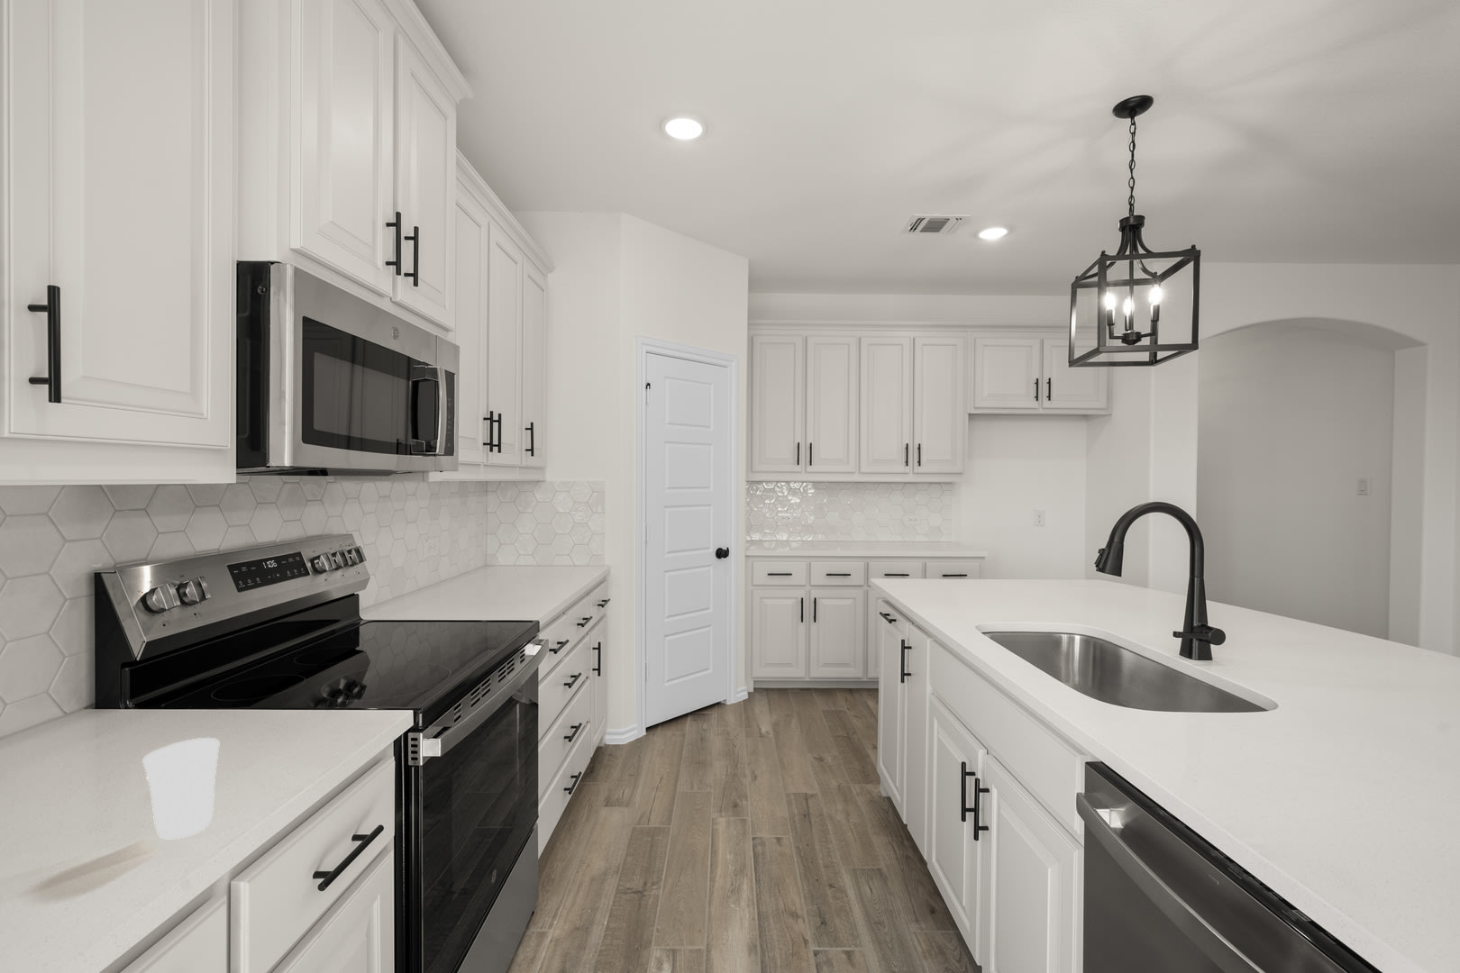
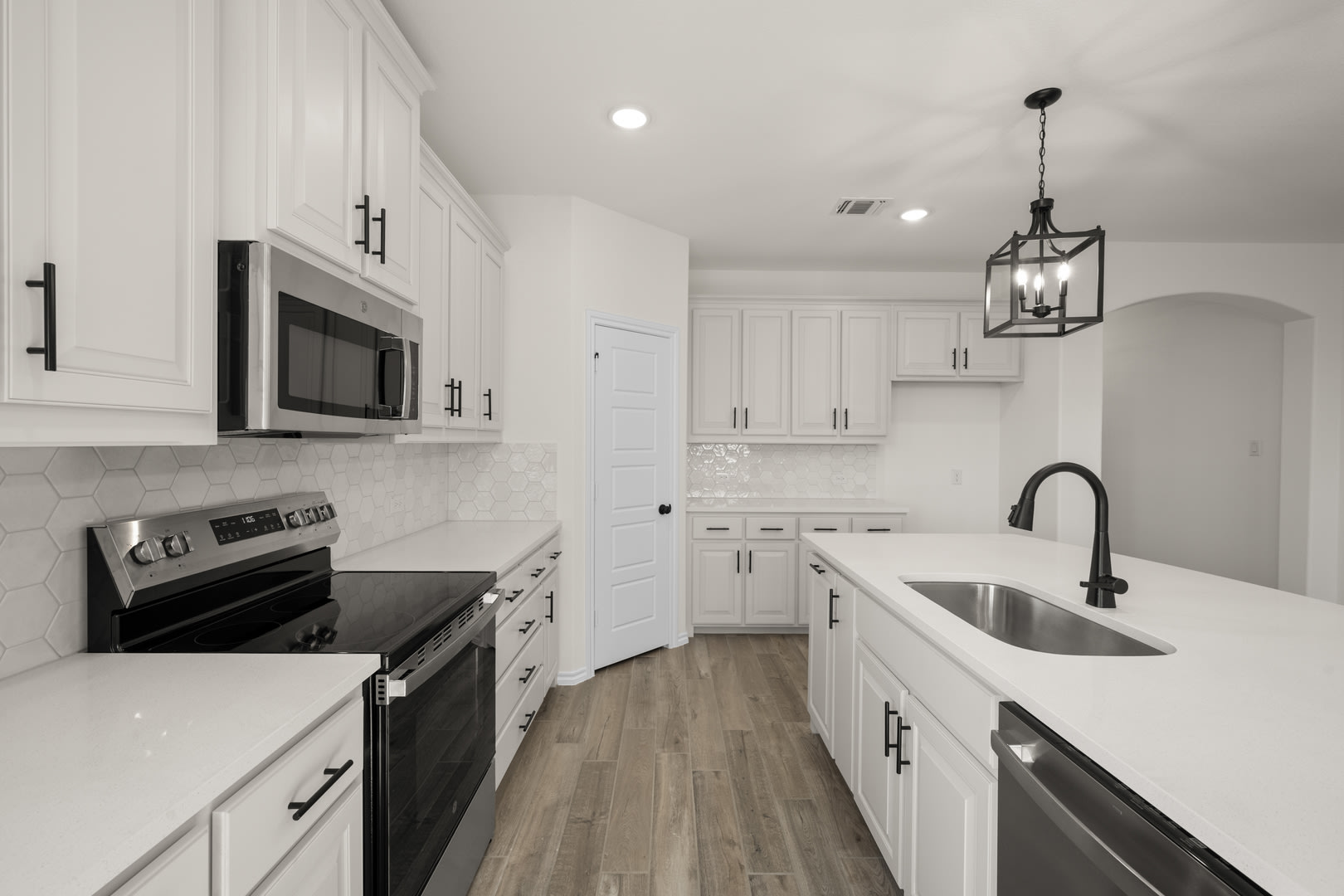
- cup [142,737,219,839]
